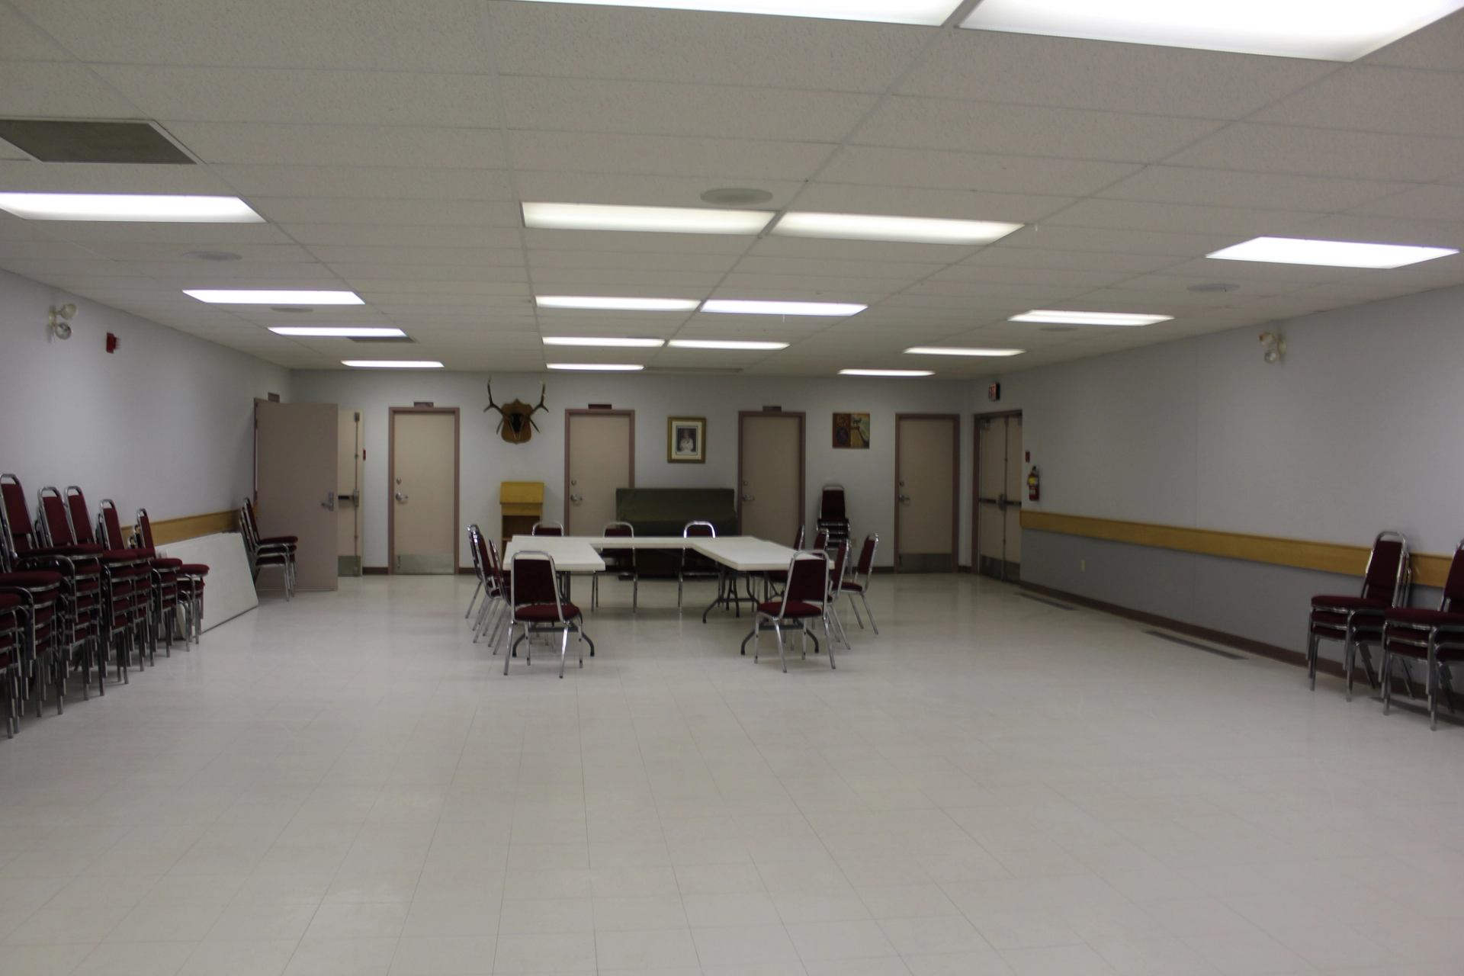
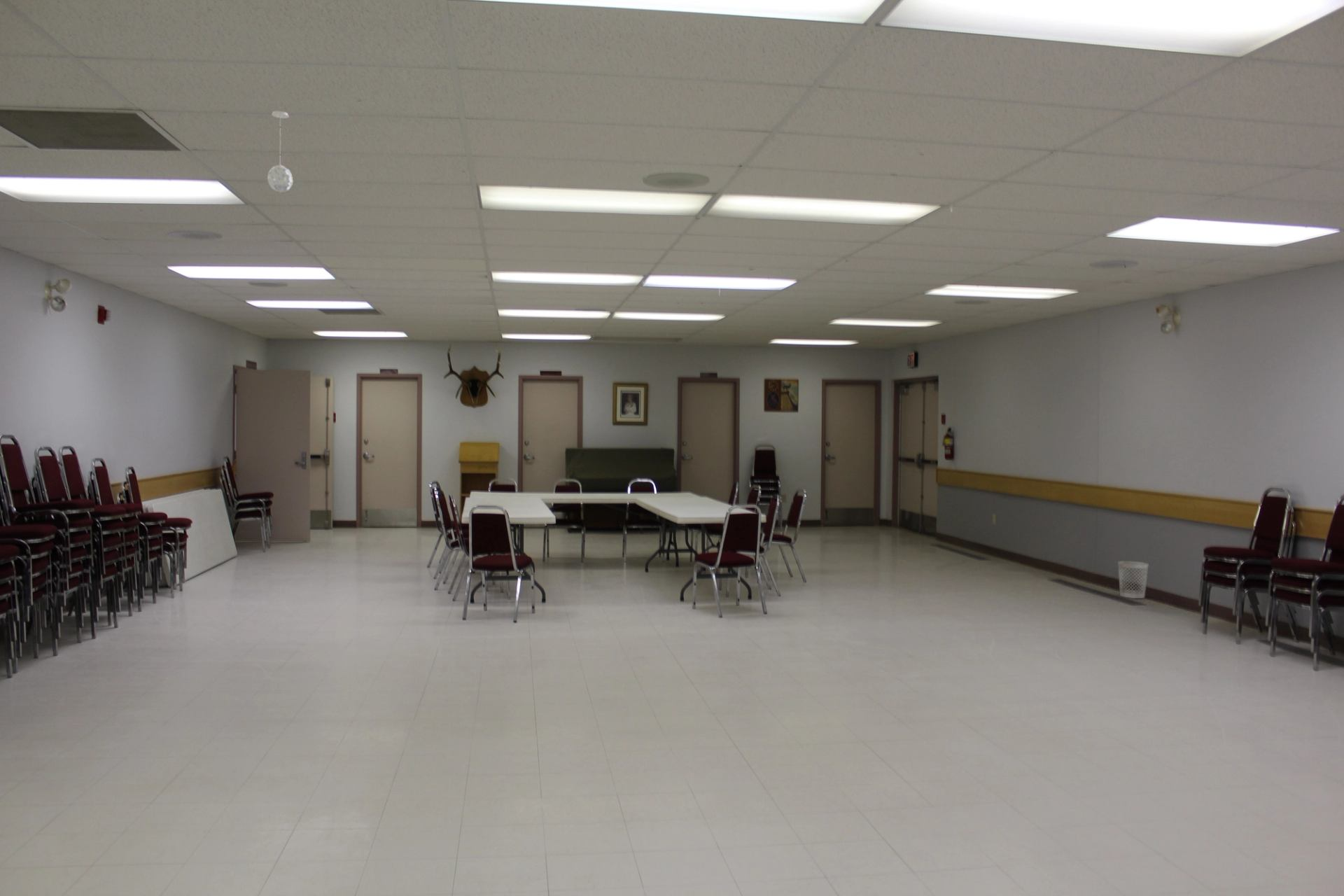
+ wastebasket [1117,561,1149,599]
+ pendant light [267,110,293,193]
